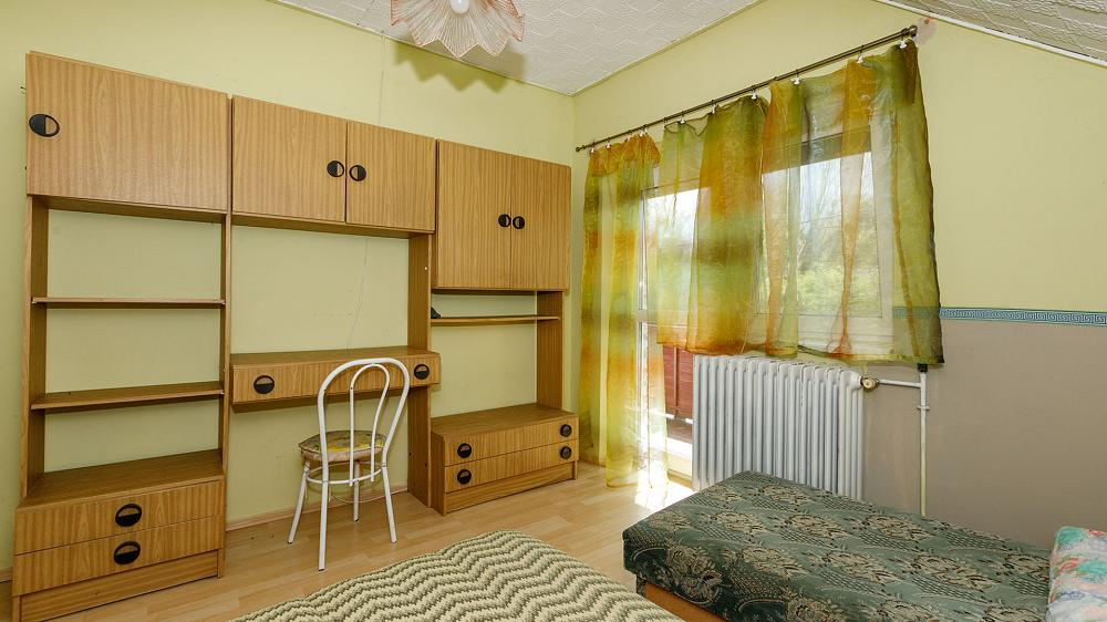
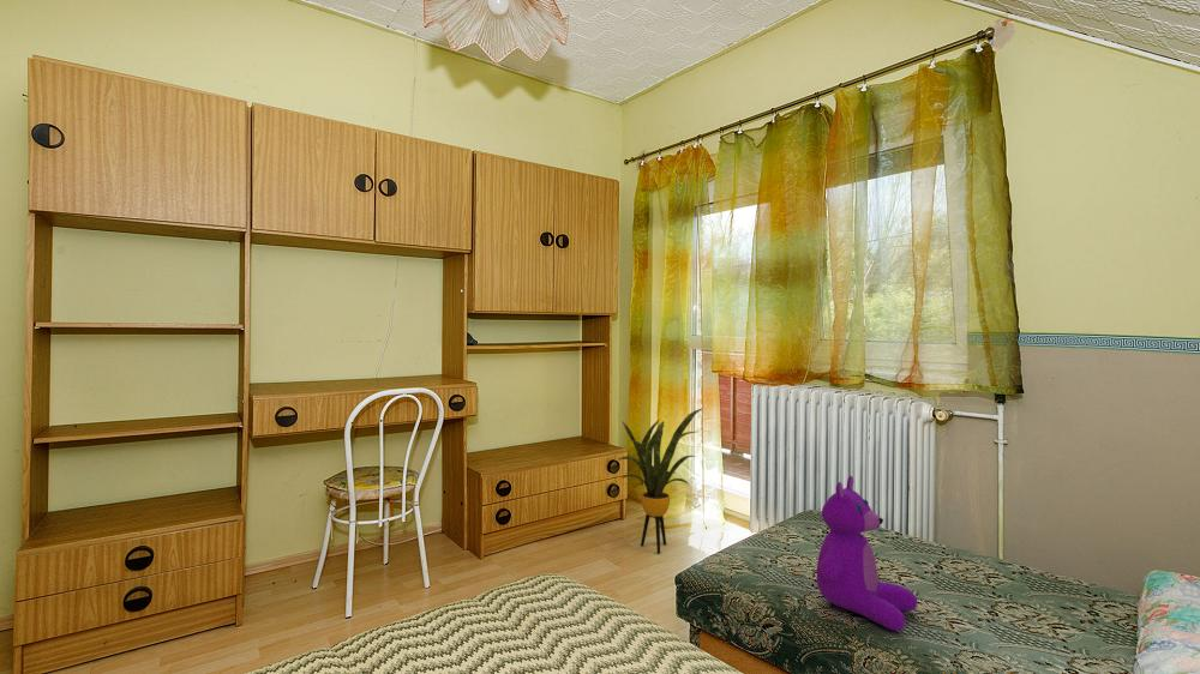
+ house plant [617,408,703,554]
+ teddy bear [816,475,918,632]
